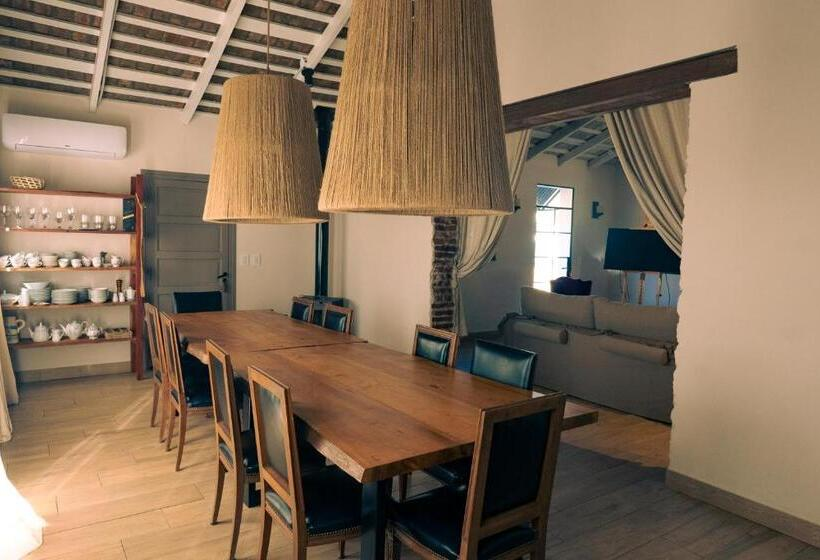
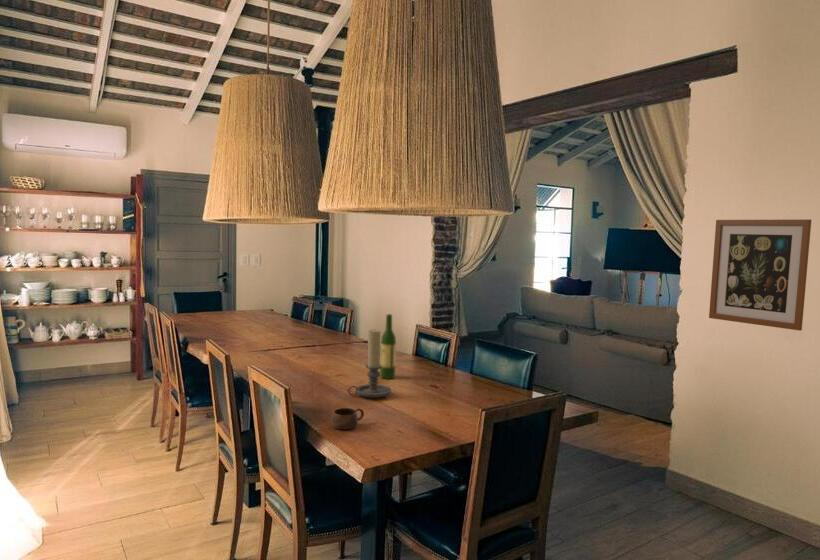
+ cup [330,407,365,431]
+ wall art [708,218,812,332]
+ wine bottle [379,313,397,380]
+ candle holder [347,328,392,399]
